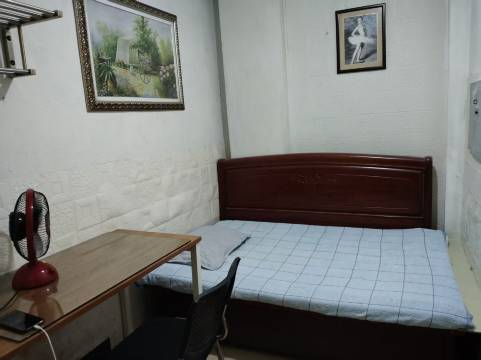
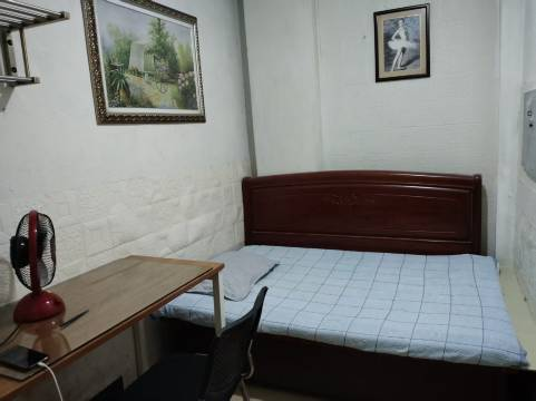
+ pen [59,309,90,329]
